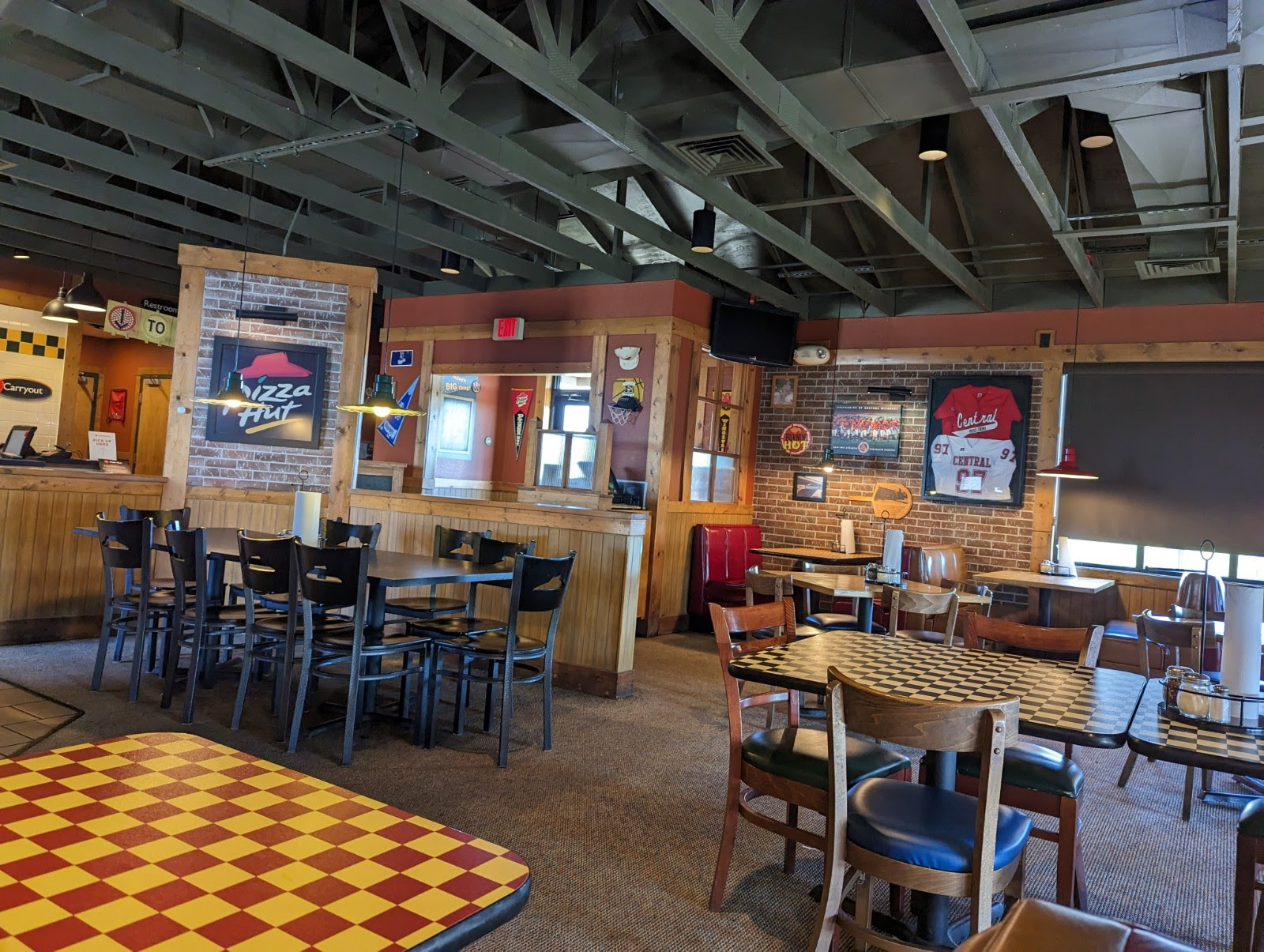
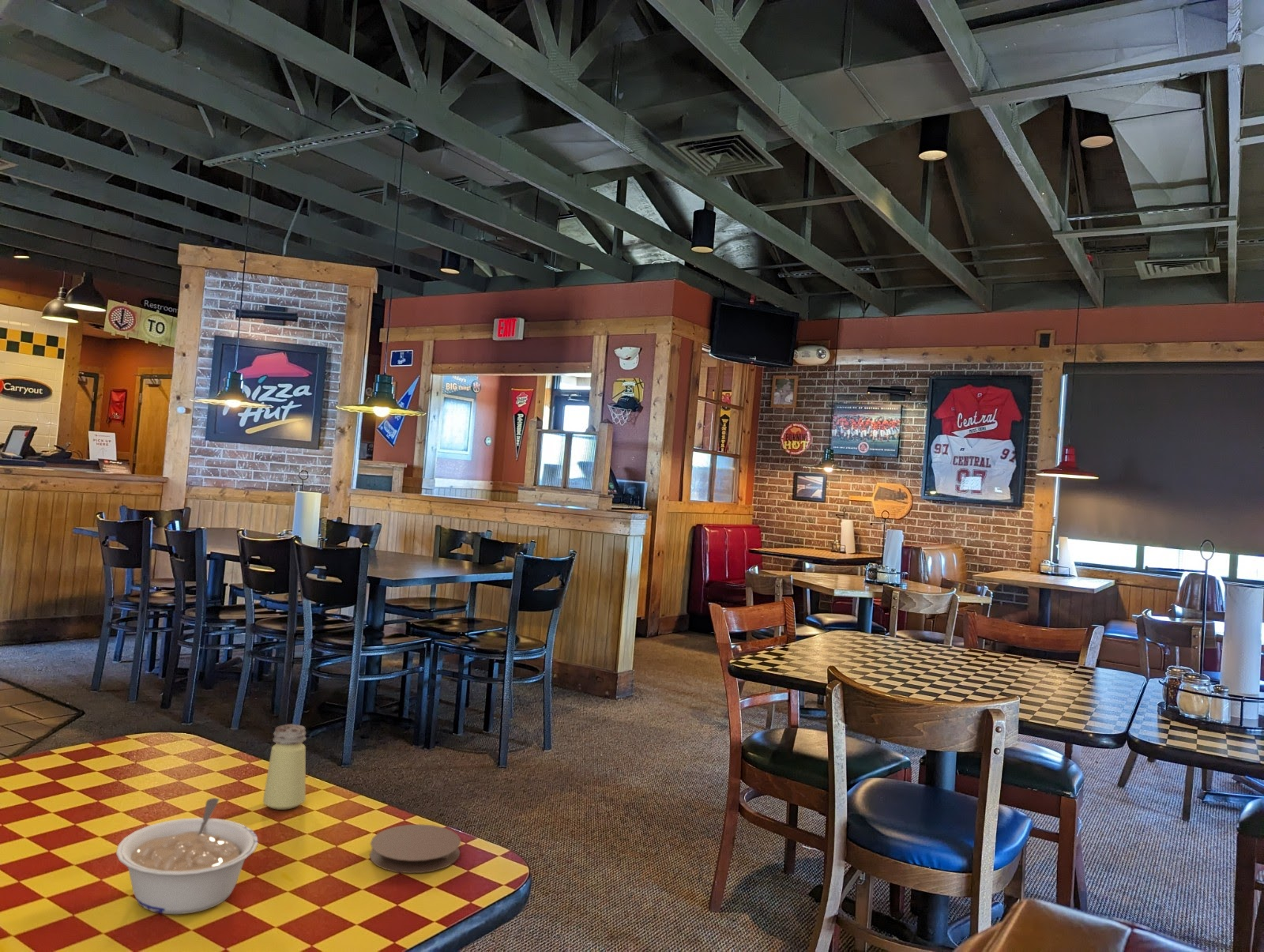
+ coaster [369,823,461,874]
+ saltshaker [262,724,307,811]
+ legume [115,797,259,915]
